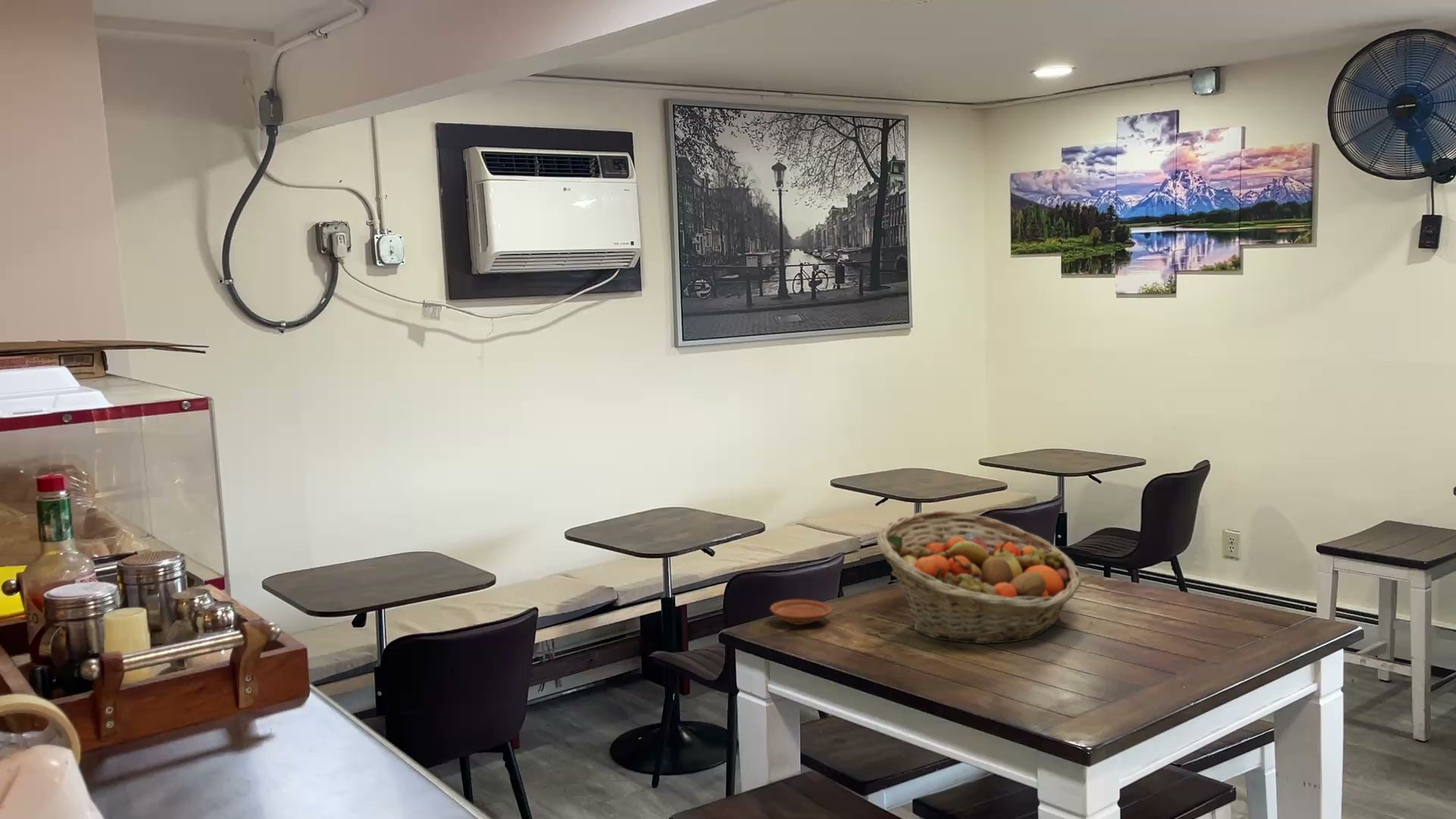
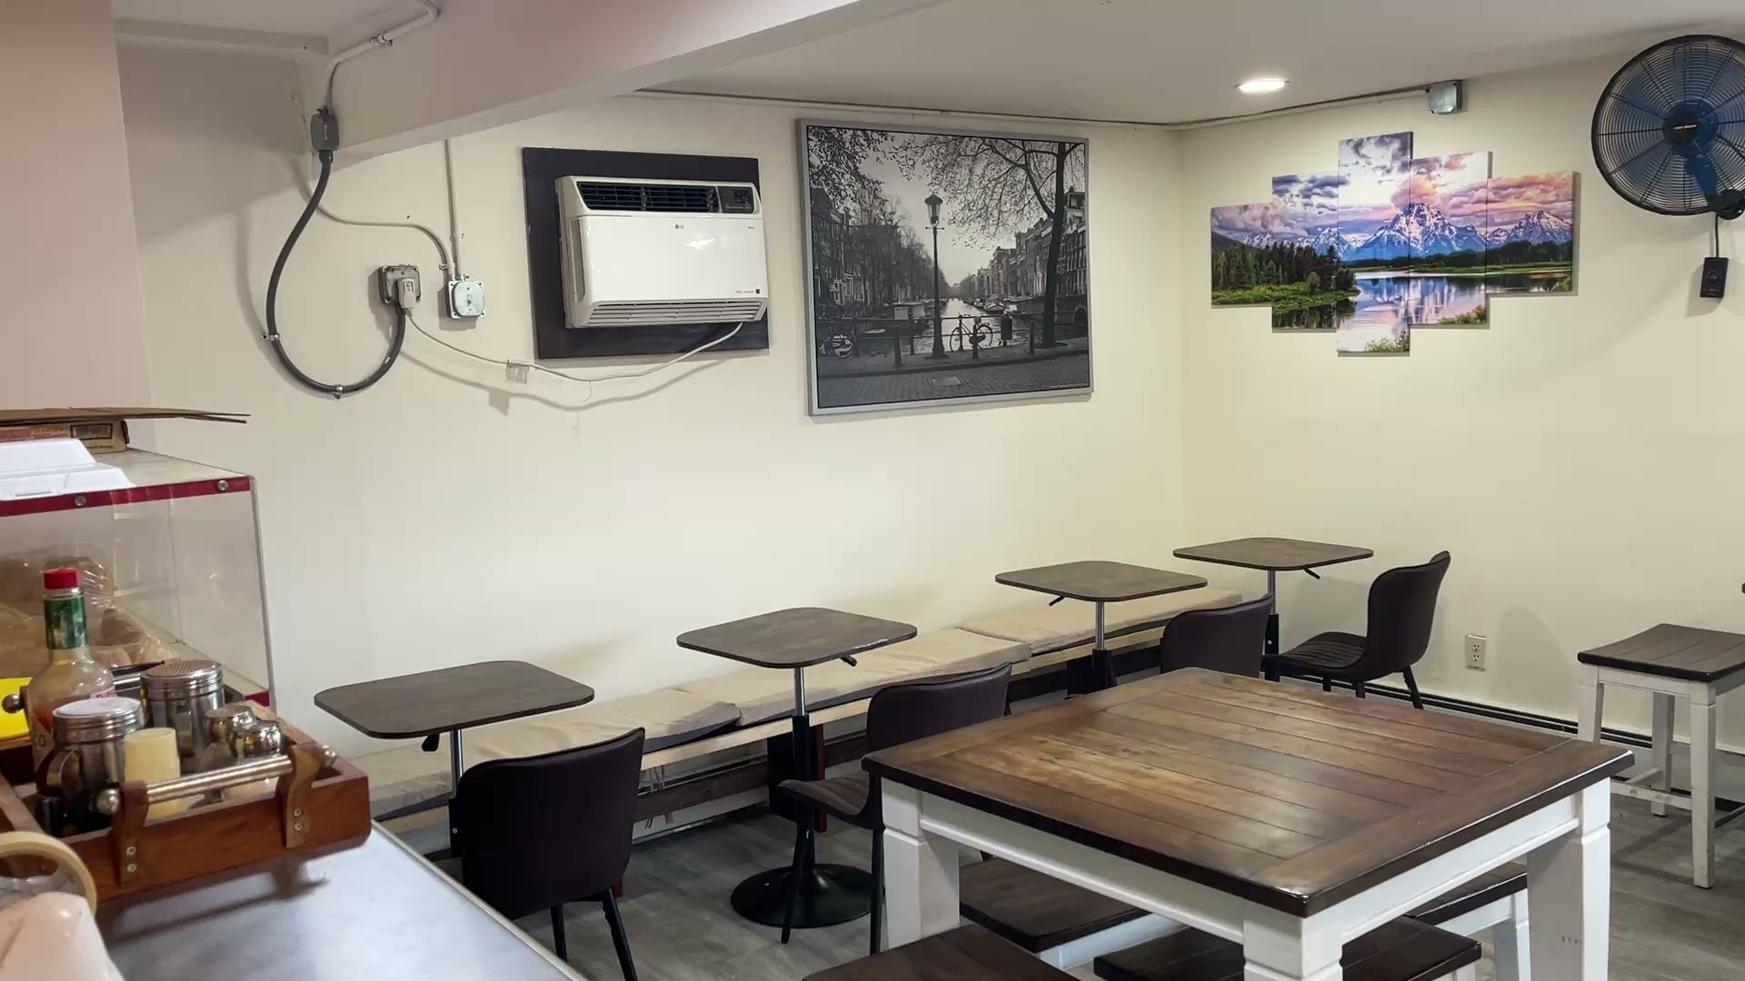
- plate [769,598,833,626]
- fruit basket [876,510,1082,645]
